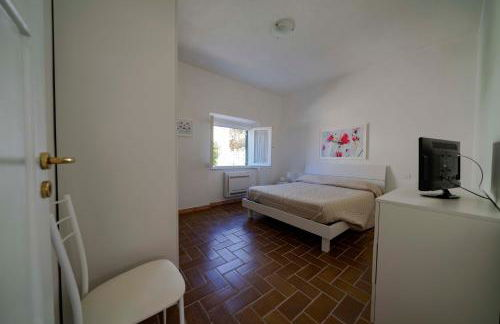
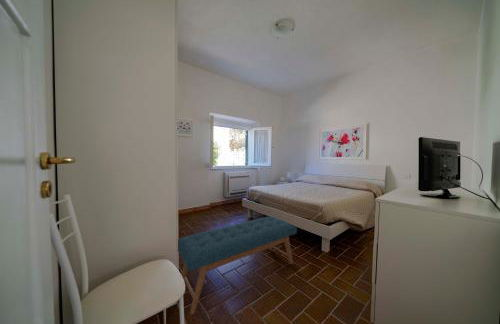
+ bench [177,215,298,316]
